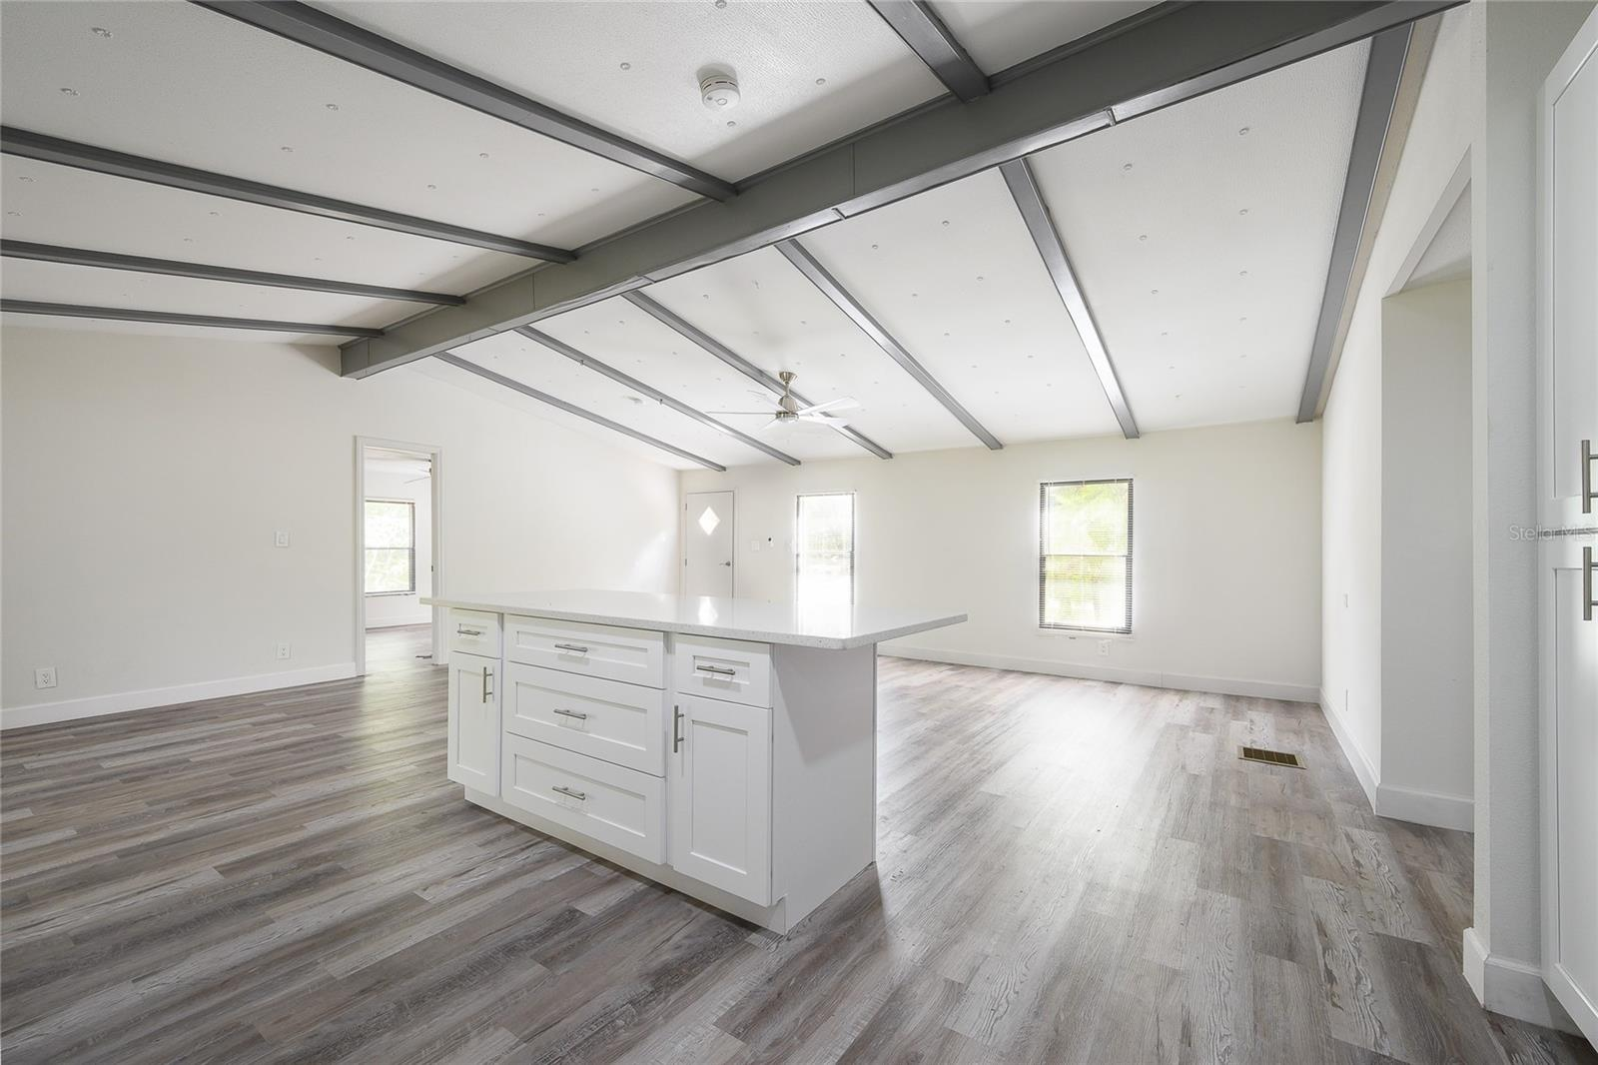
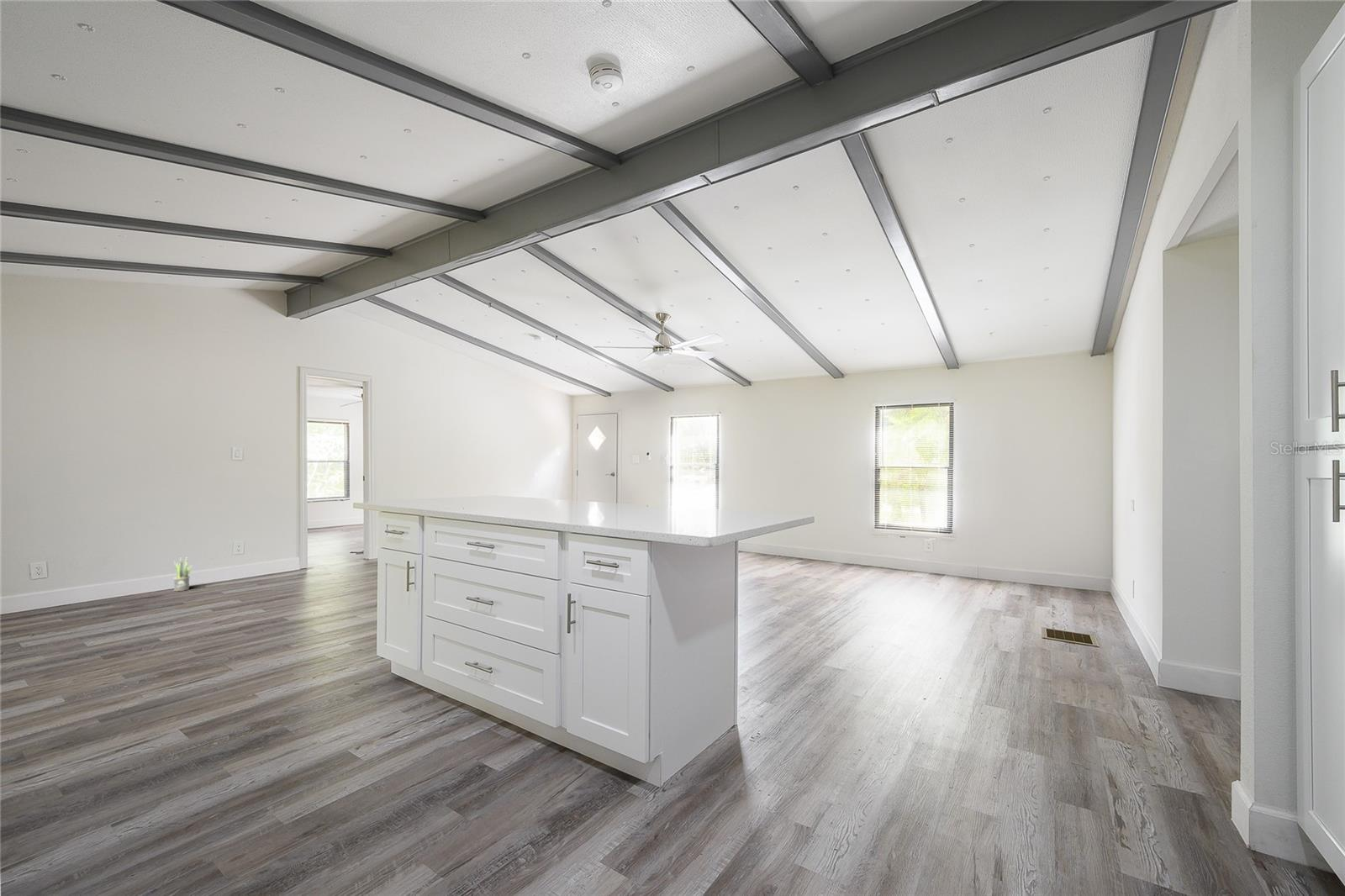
+ potted plant [173,557,193,592]
